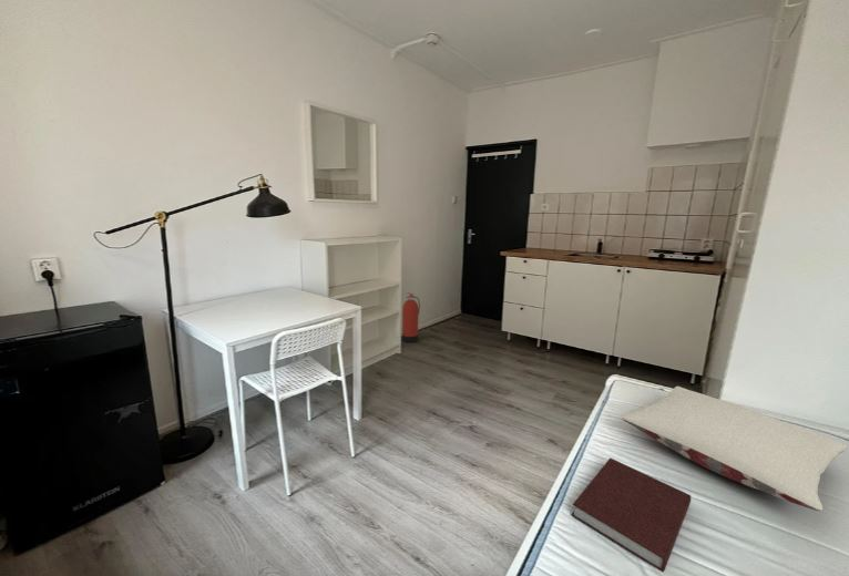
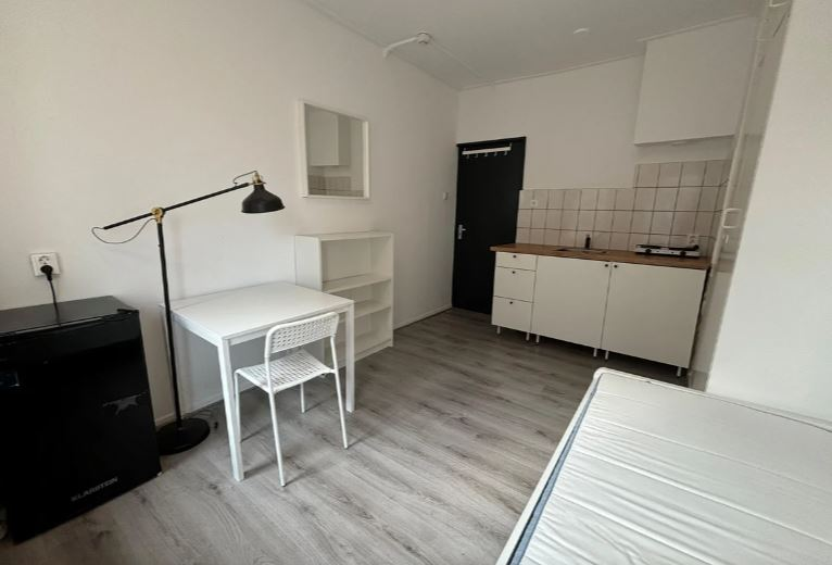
- pillow [621,385,848,512]
- notebook [571,456,692,573]
- fire extinguisher [401,291,421,343]
